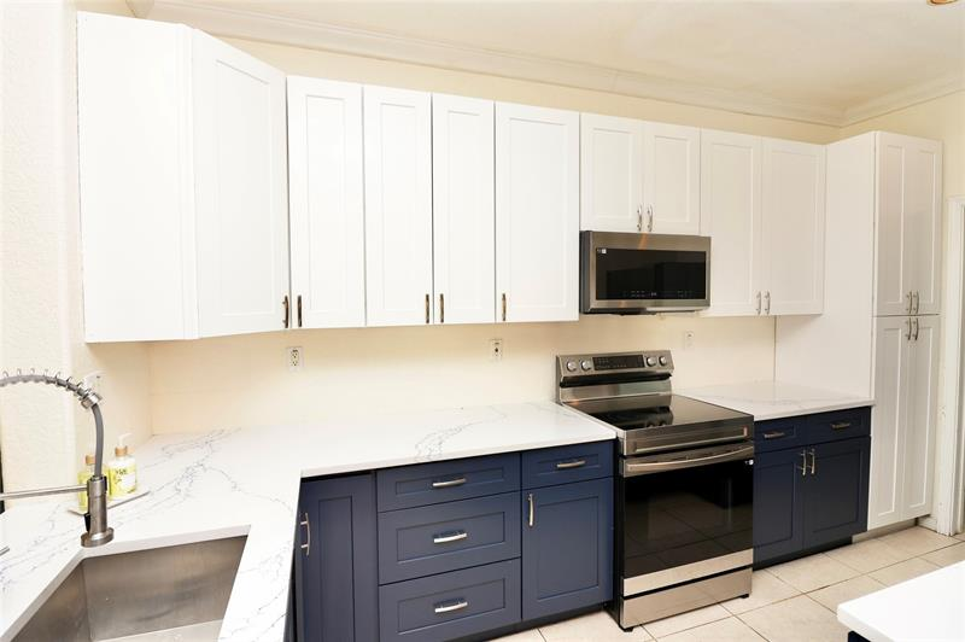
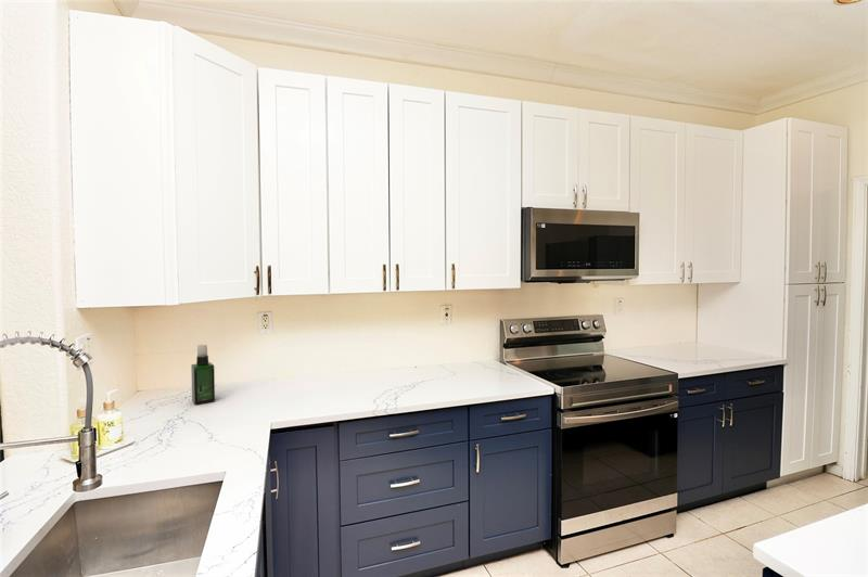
+ spray bottle [190,344,216,406]
